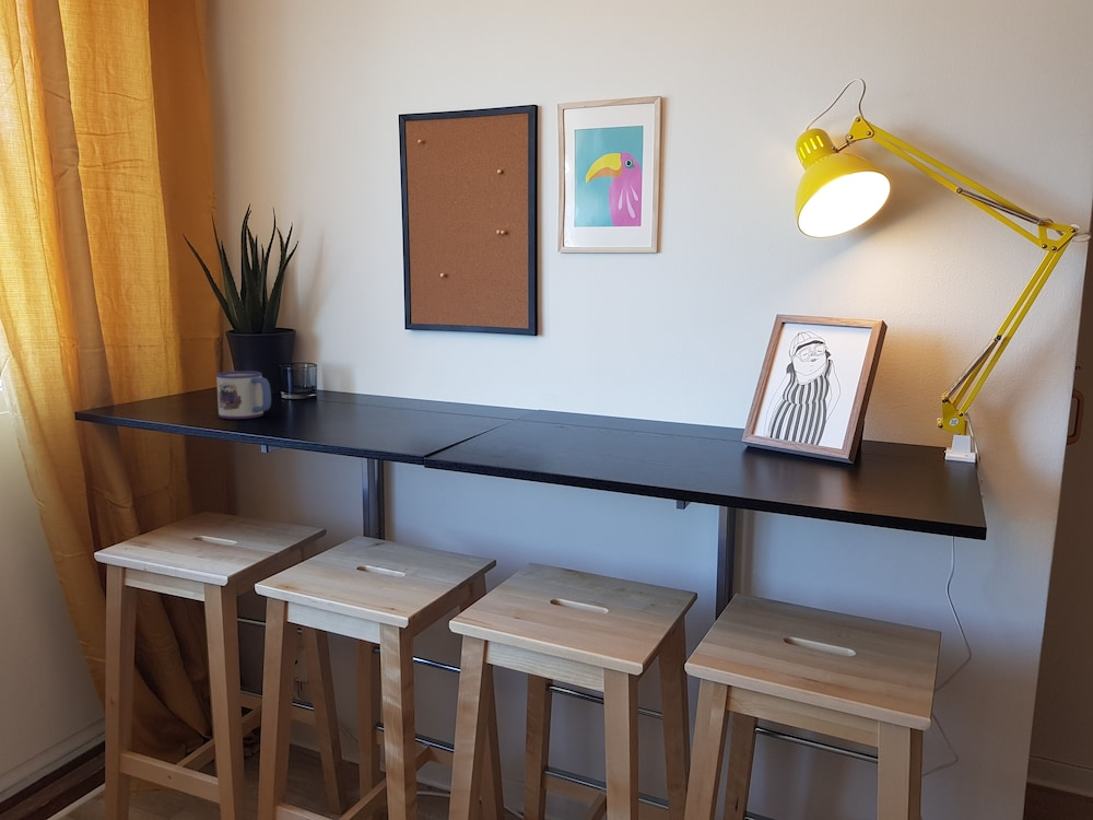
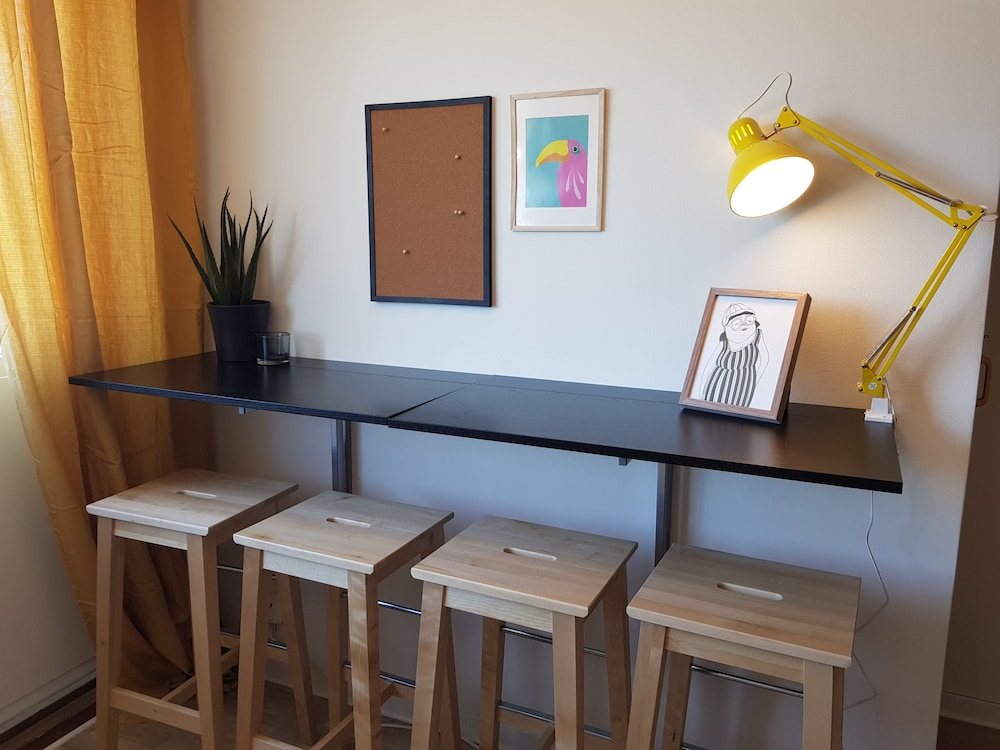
- mug [215,370,272,420]
